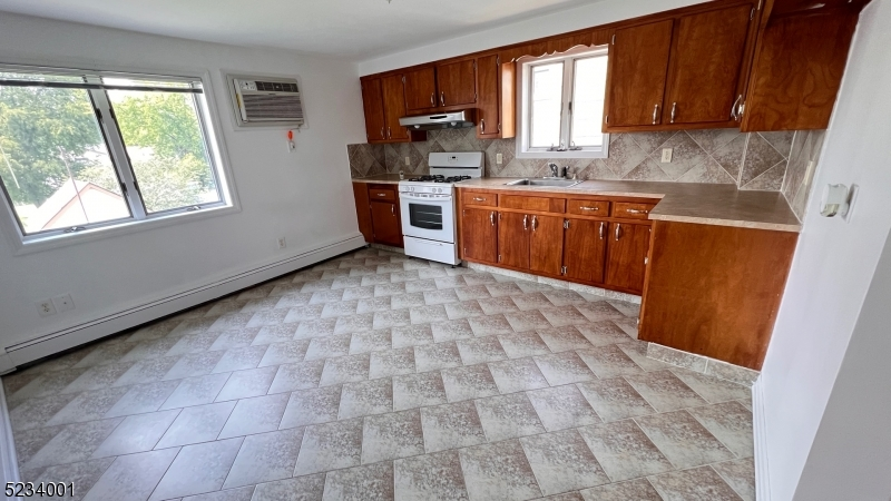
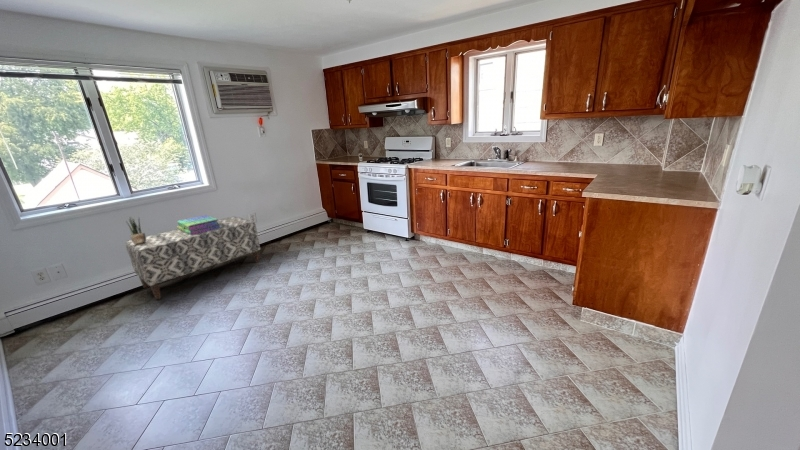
+ stack of books [176,214,221,235]
+ potted plant [125,216,147,244]
+ bench [125,216,261,300]
